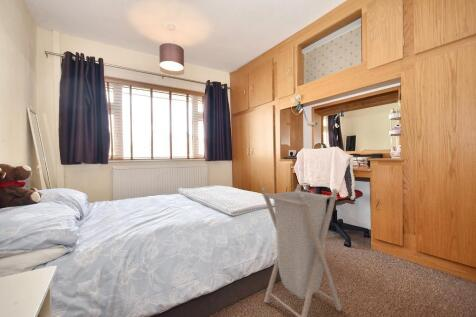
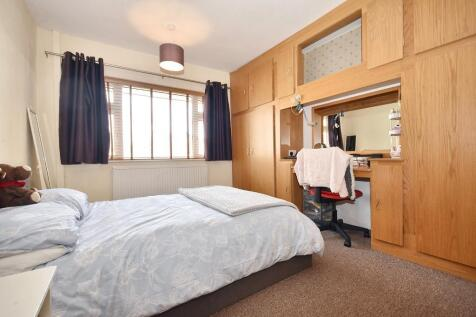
- laundry hamper [260,183,343,317]
